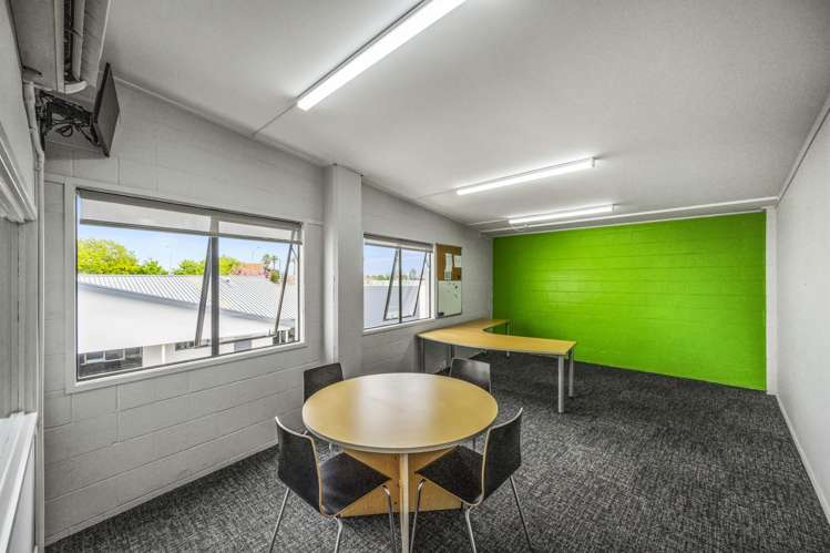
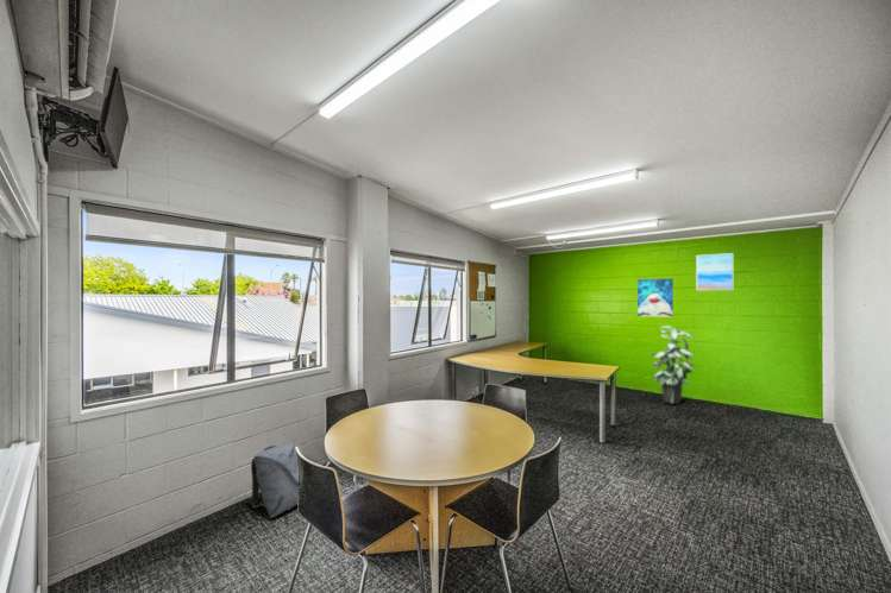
+ wall art [695,252,734,291]
+ indoor plant [648,324,696,405]
+ wall art [636,277,674,318]
+ backpack [250,442,300,519]
